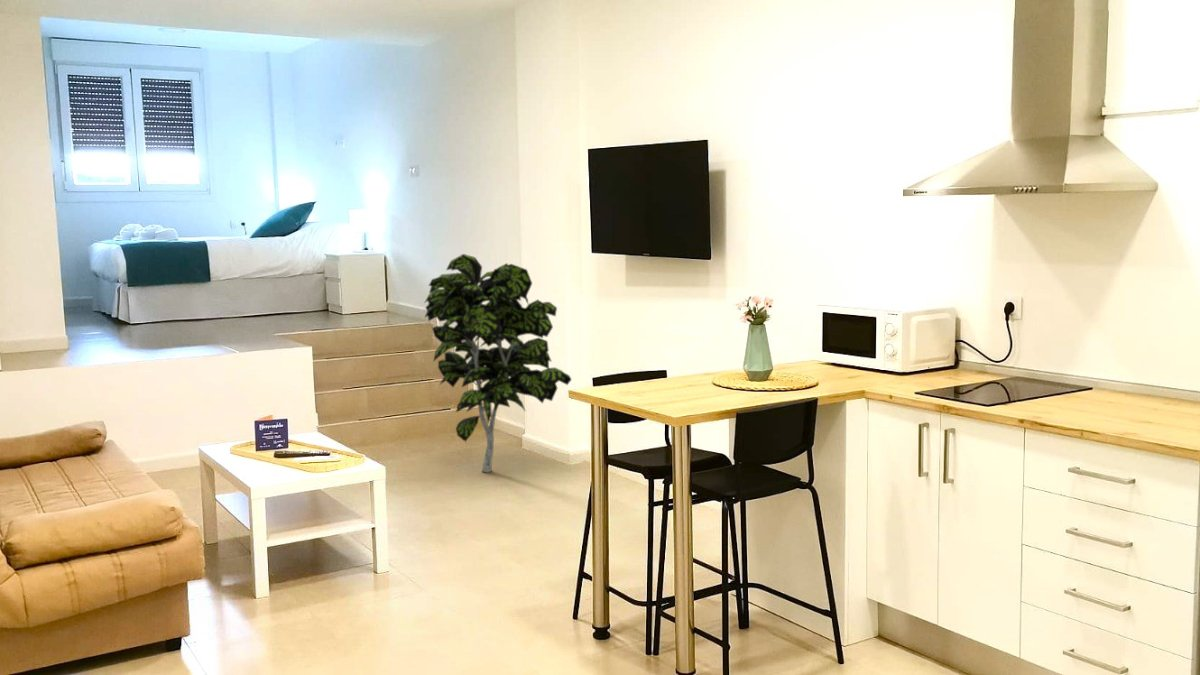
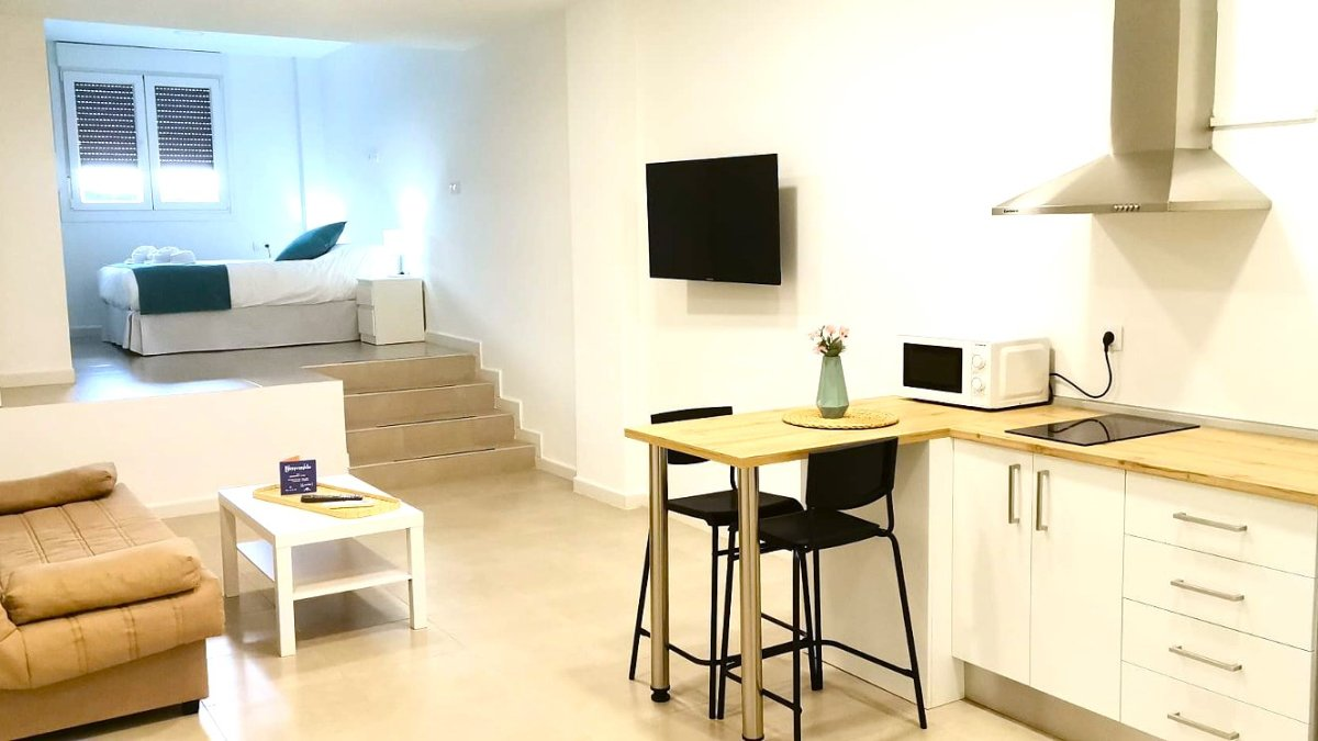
- indoor plant [423,253,573,473]
